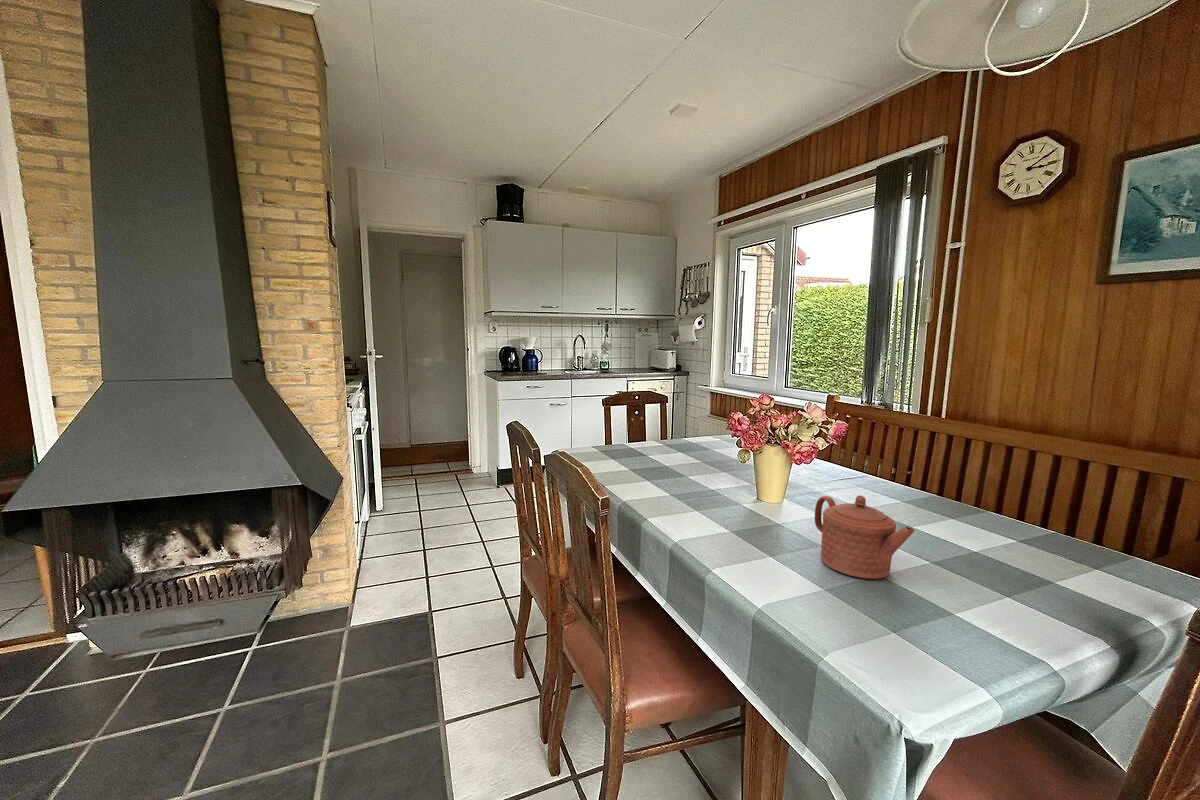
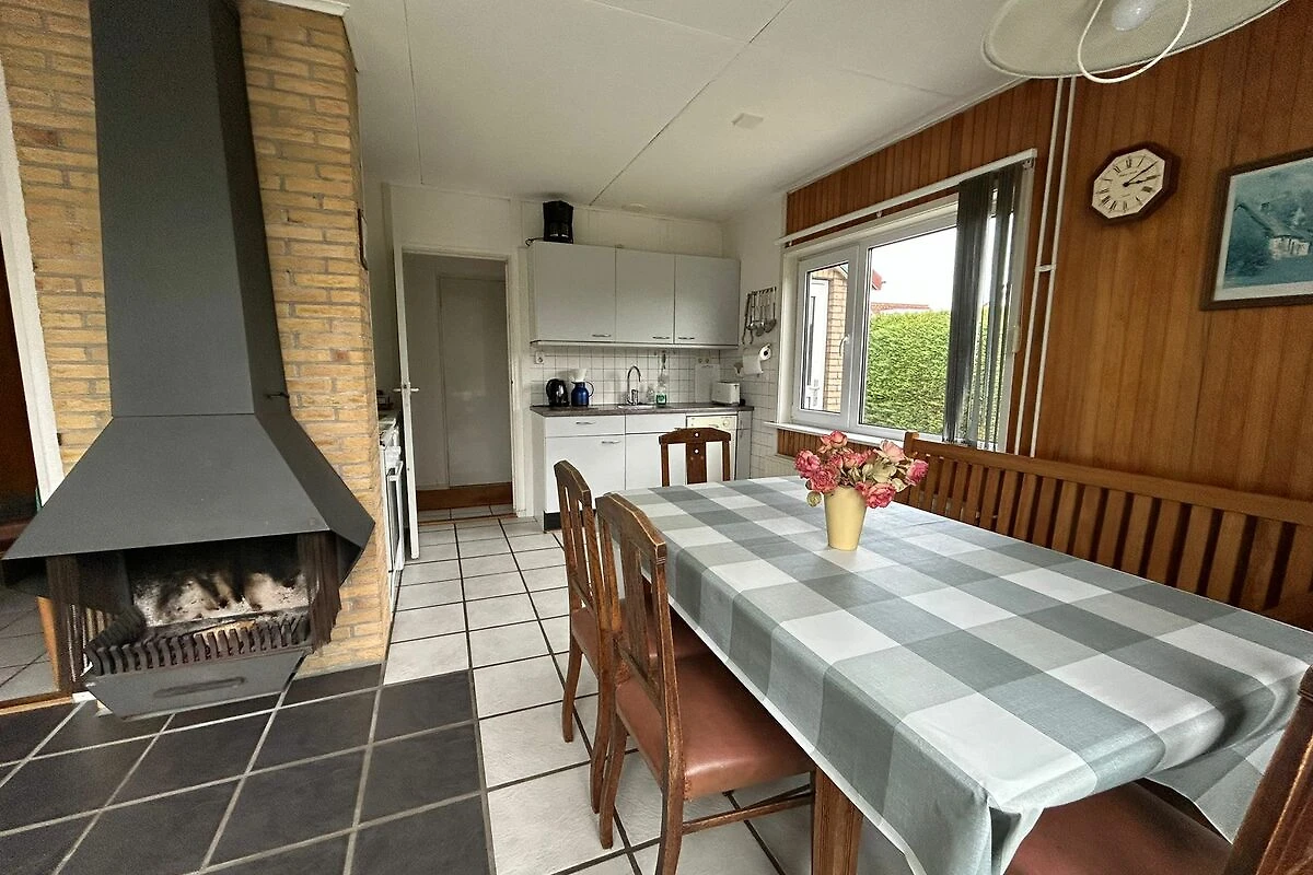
- teapot [814,495,916,580]
